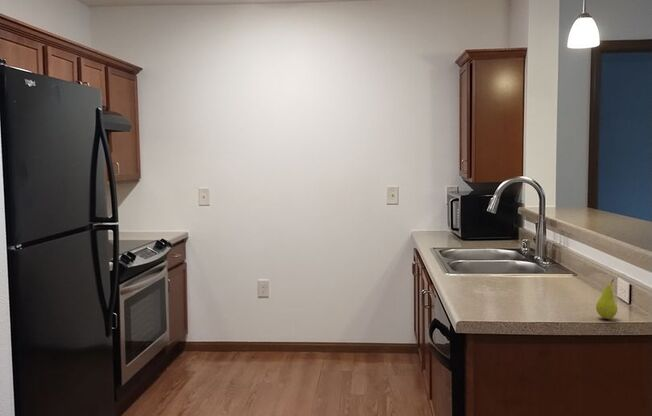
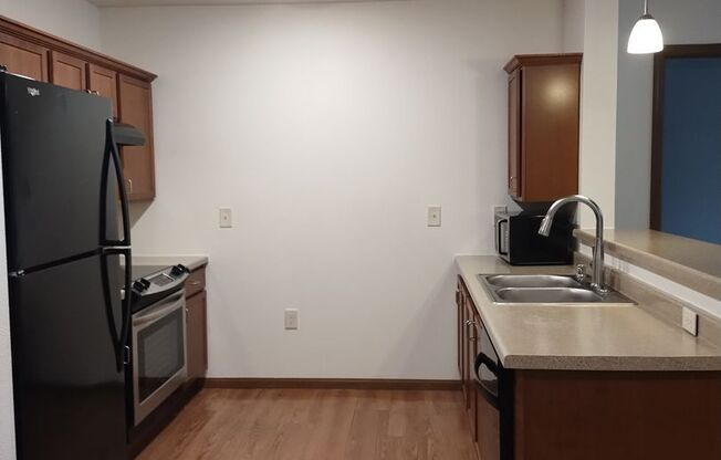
- fruit [595,278,618,320]
